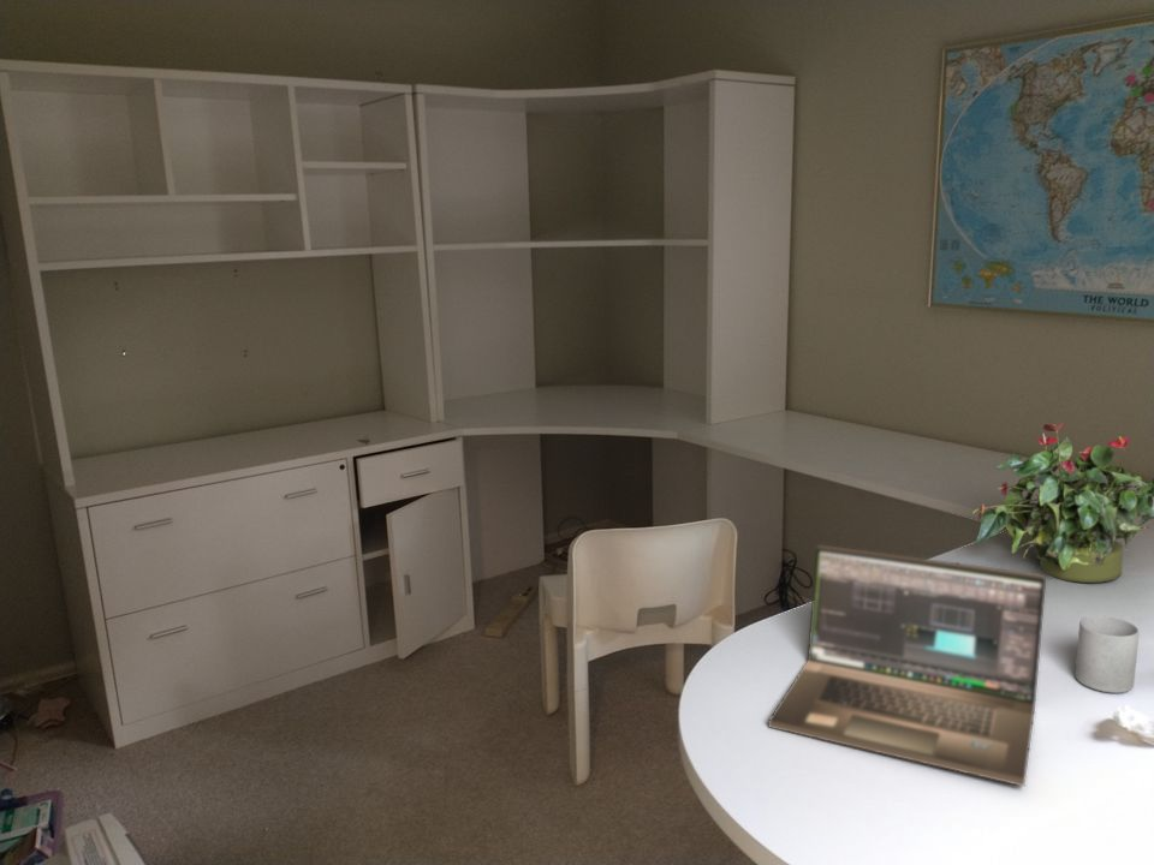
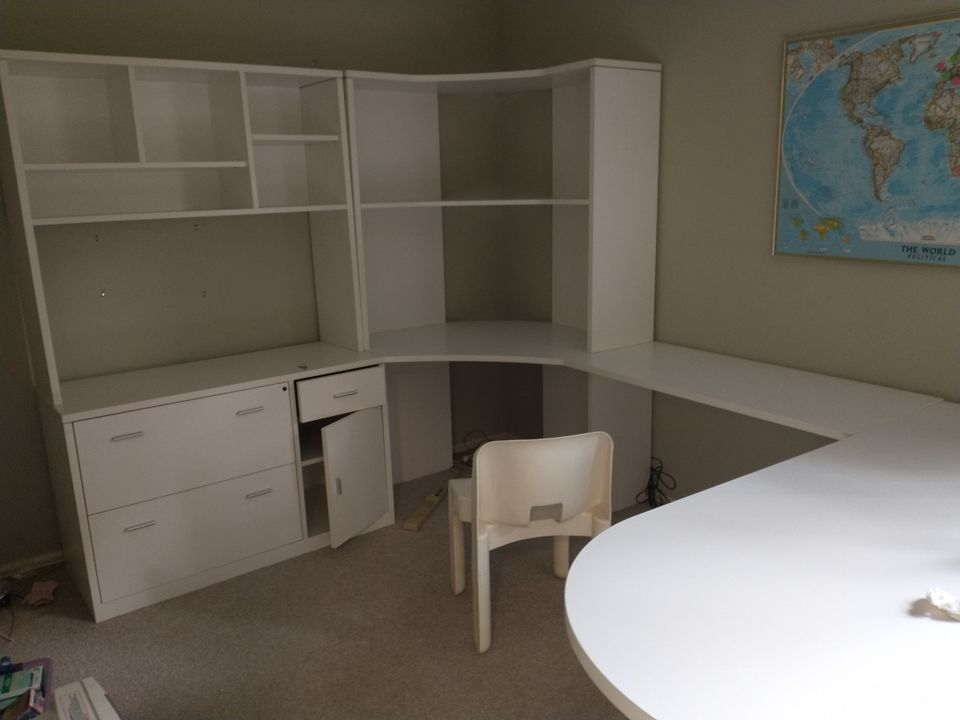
- mug [1073,614,1141,694]
- laptop [767,543,1047,788]
- potted plant [971,422,1154,584]
